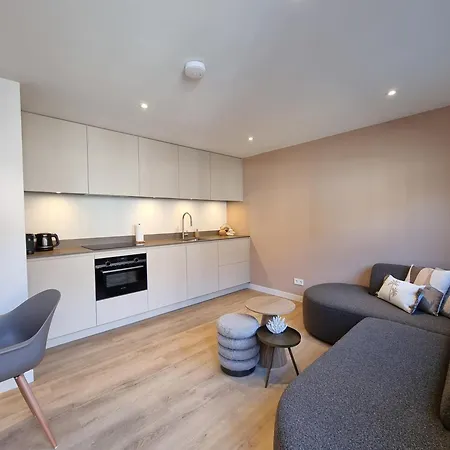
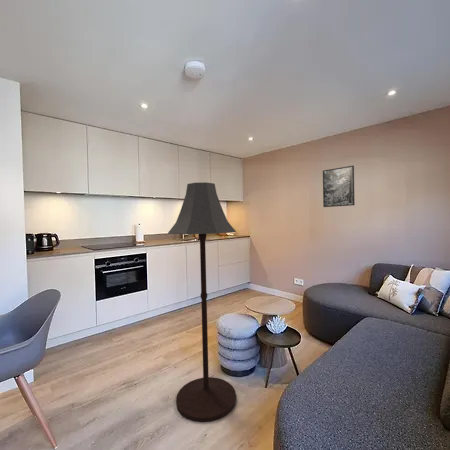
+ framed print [322,165,356,208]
+ floor lamp [167,181,237,423]
